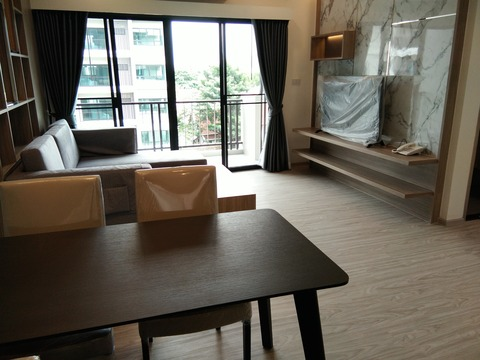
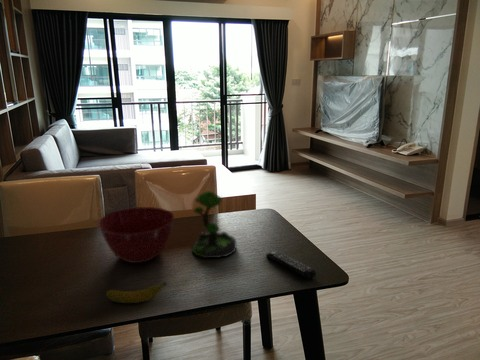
+ banana [105,281,168,304]
+ plant [191,190,237,259]
+ mixing bowl [97,206,176,264]
+ remote control [265,249,317,280]
